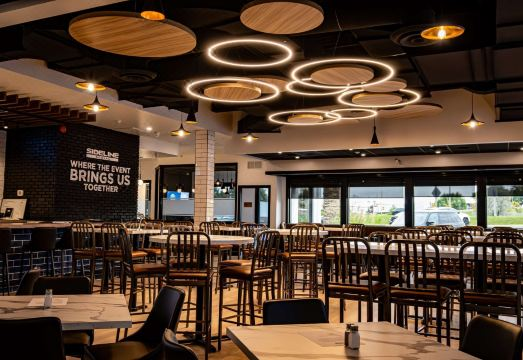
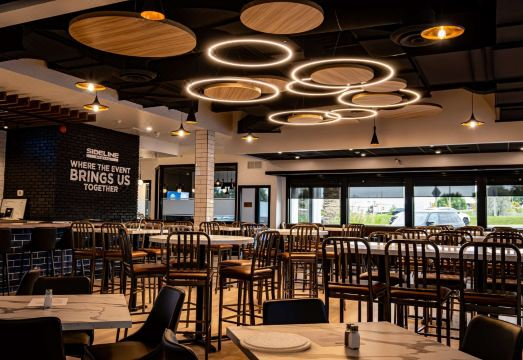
+ plate [239,331,312,354]
